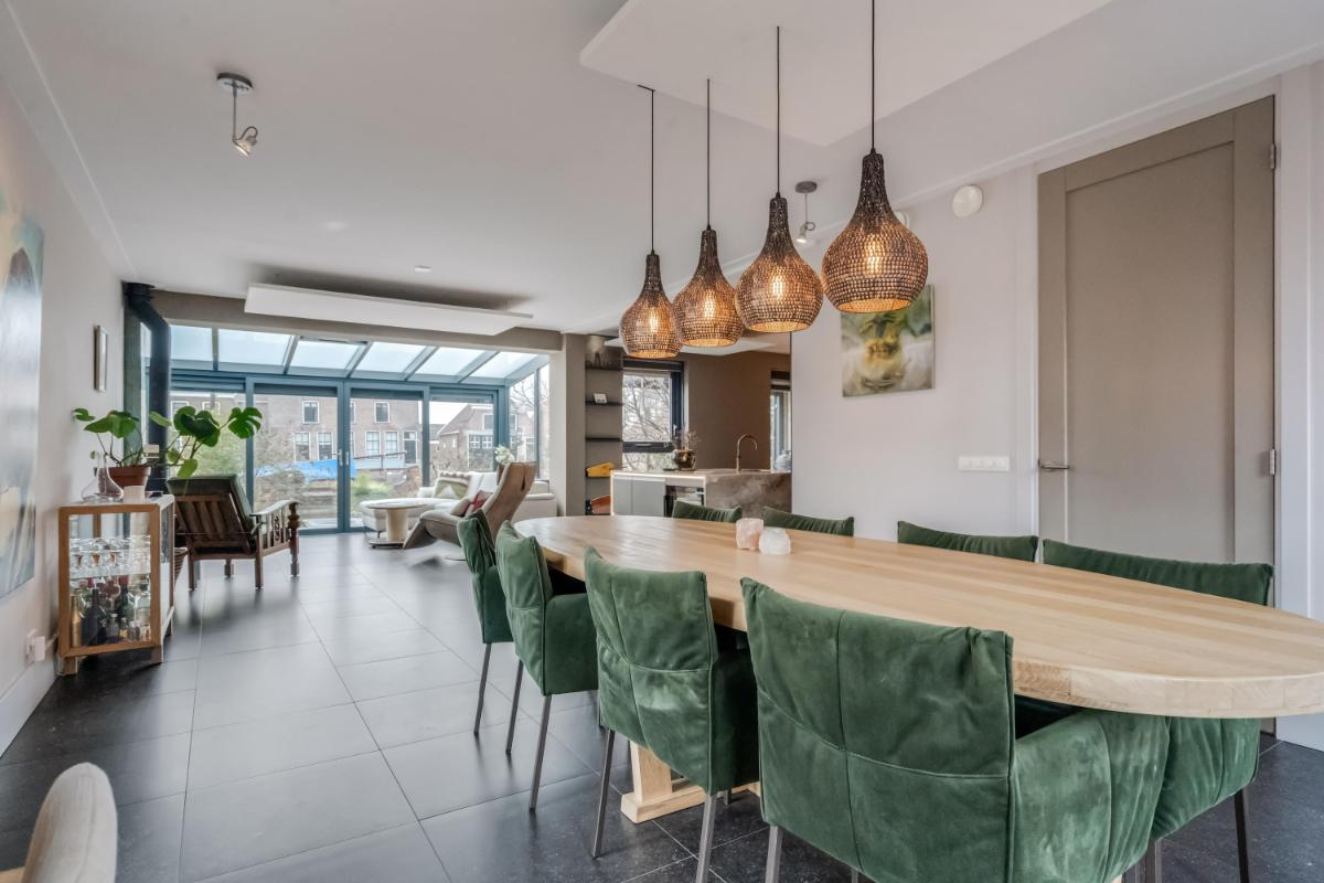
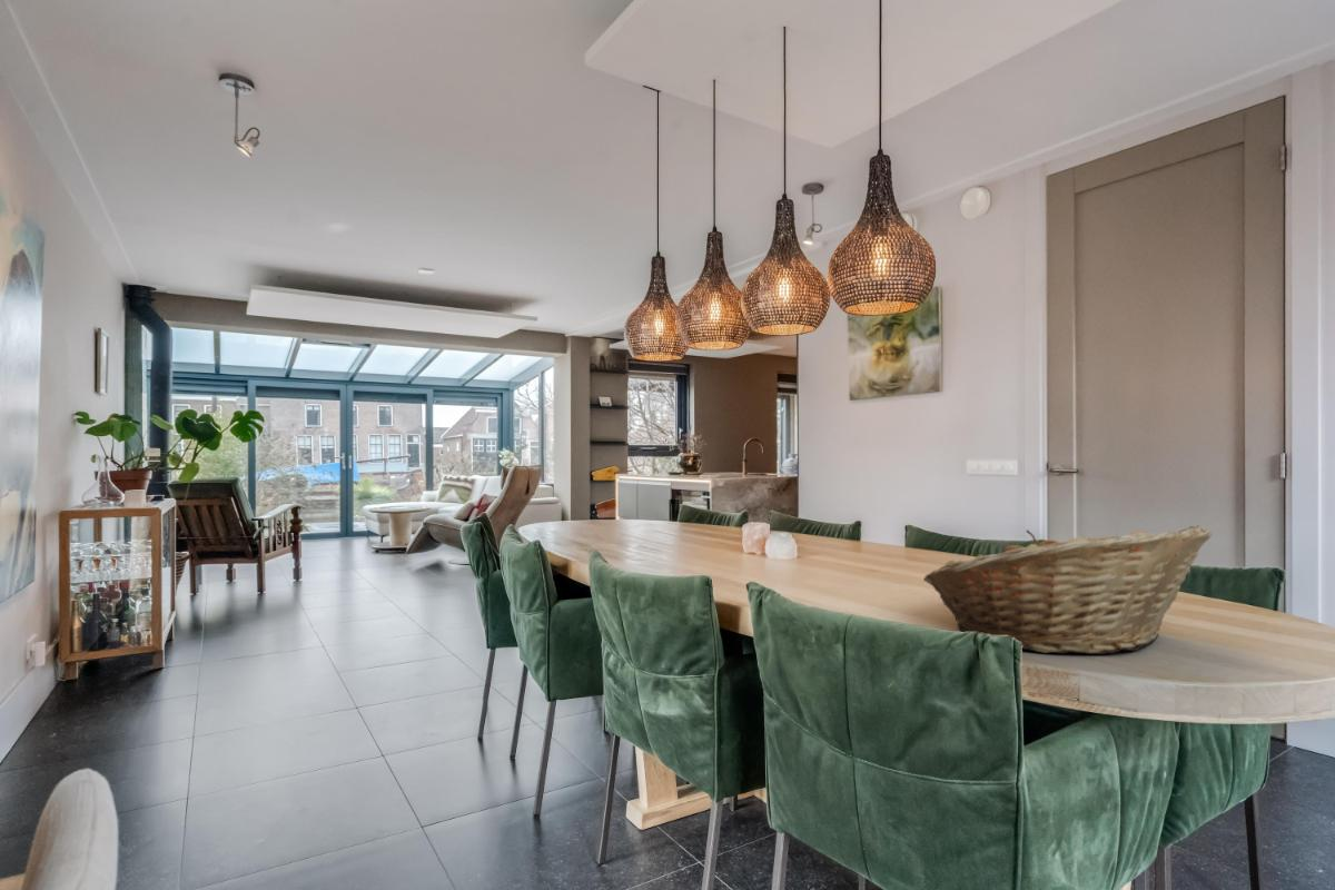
+ fruit basket [922,524,1214,655]
